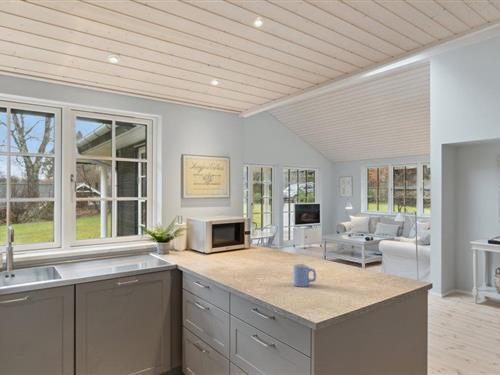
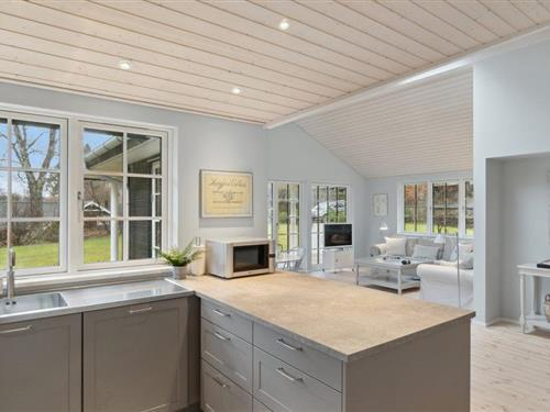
- mug [293,263,317,288]
